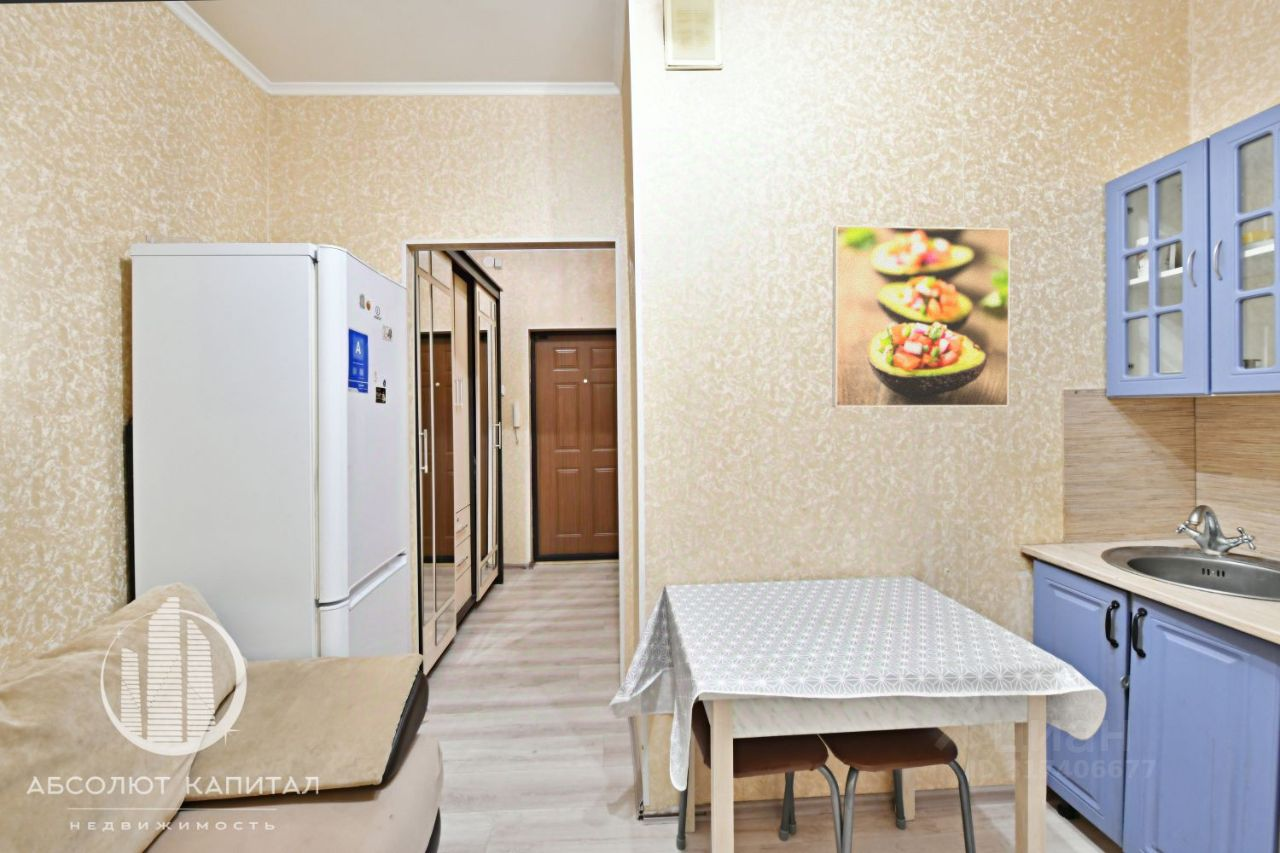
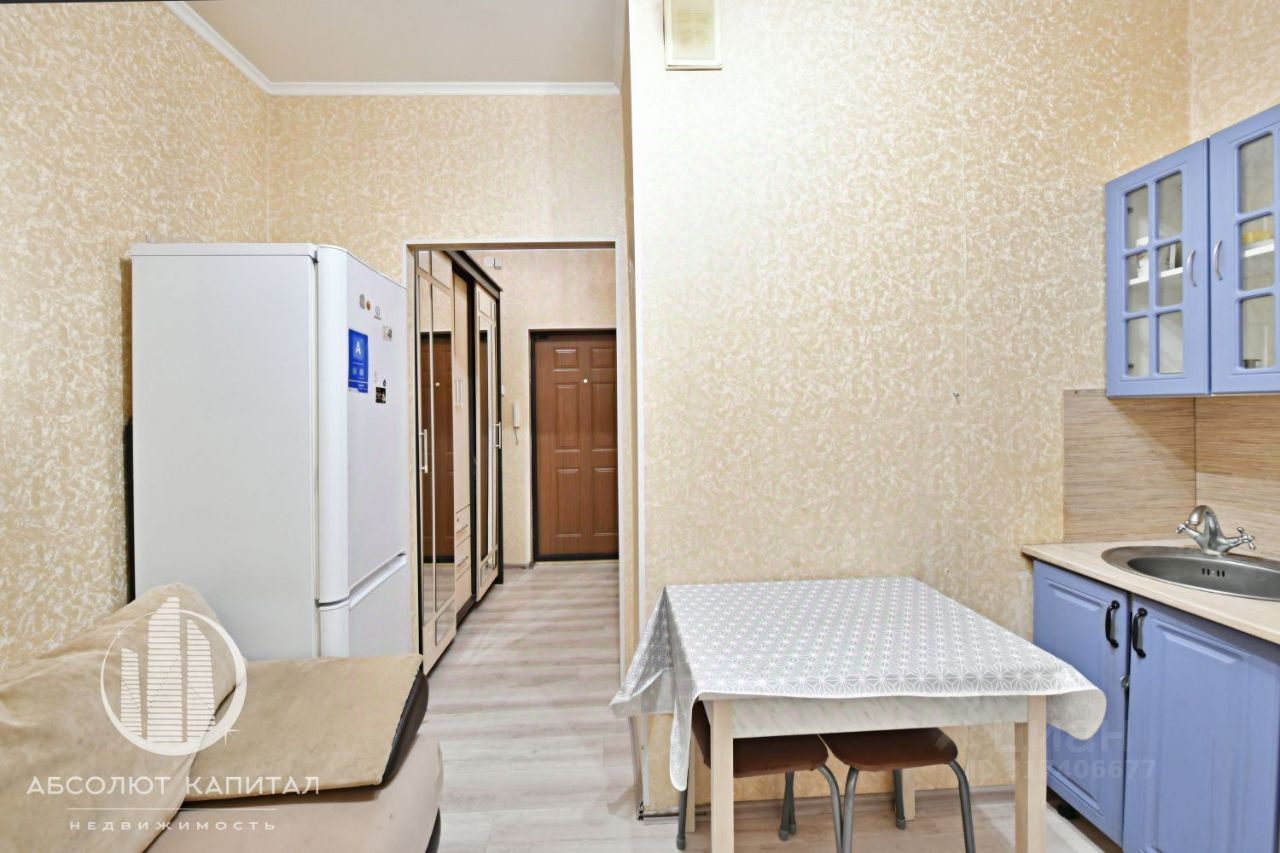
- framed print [831,224,1011,408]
